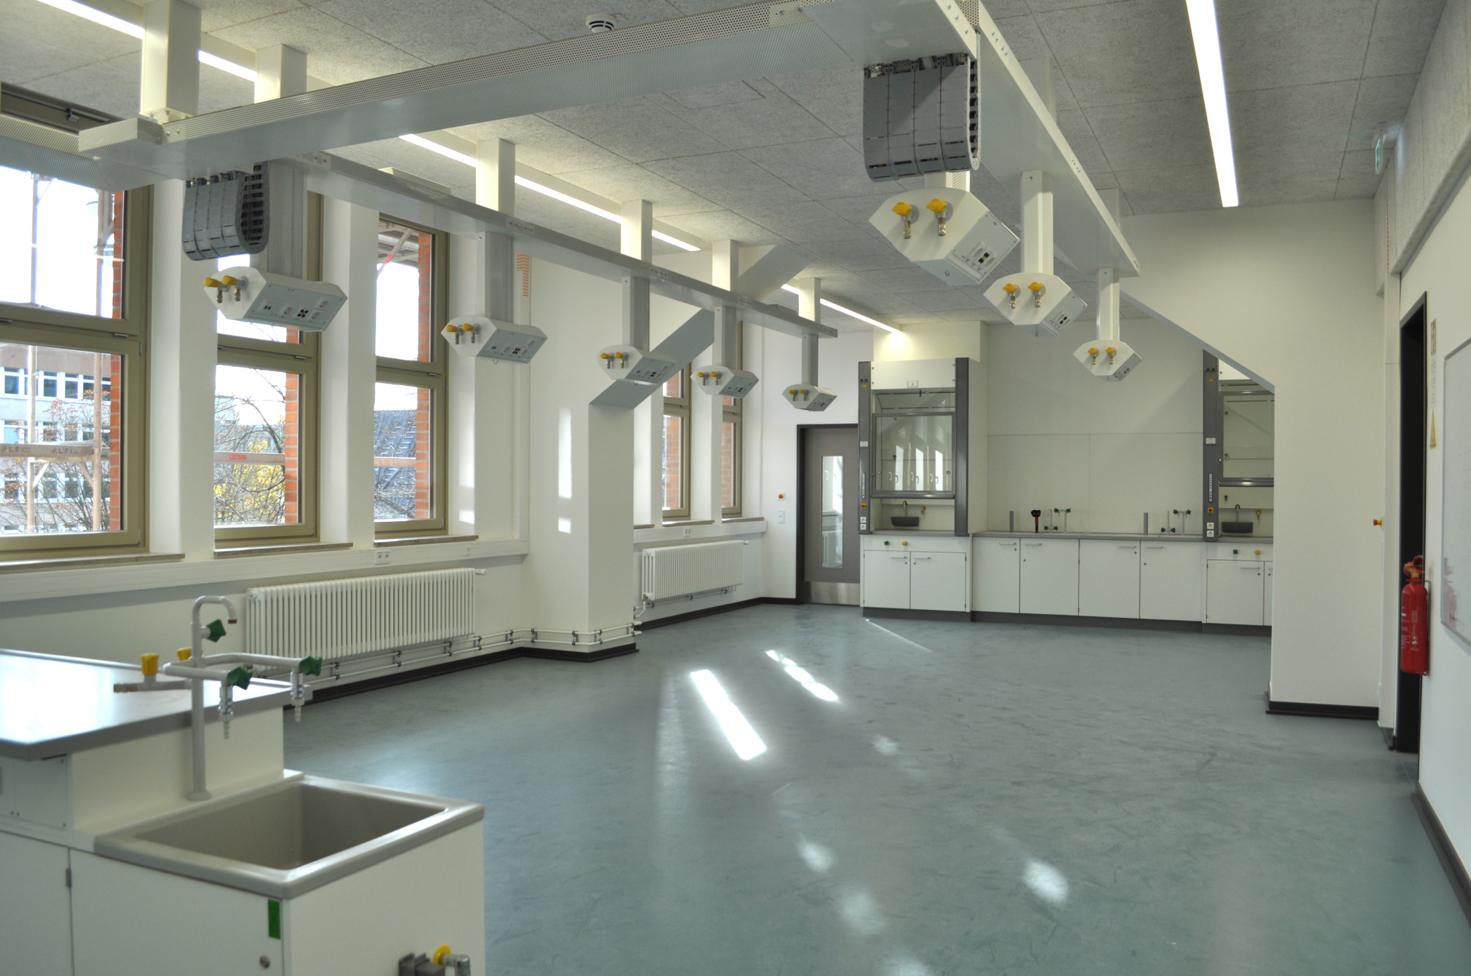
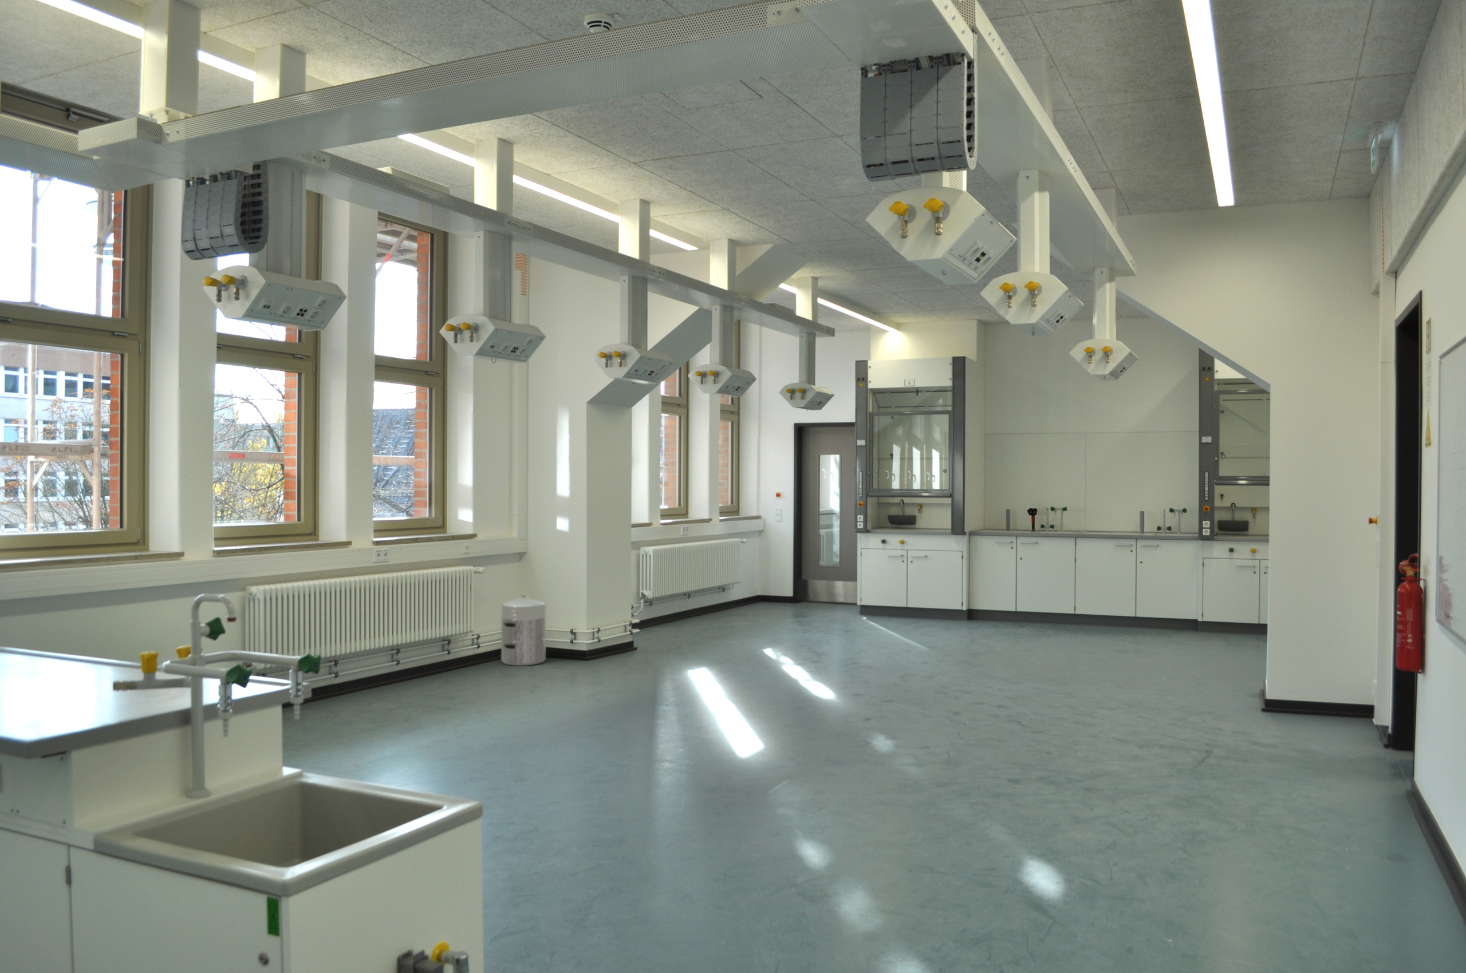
+ waste bin [501,595,546,666]
